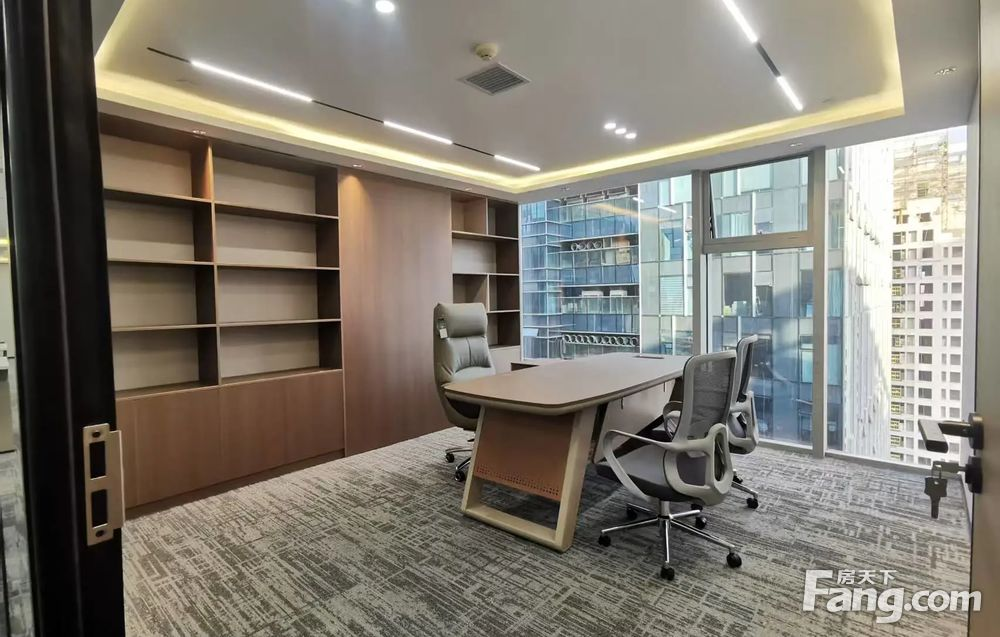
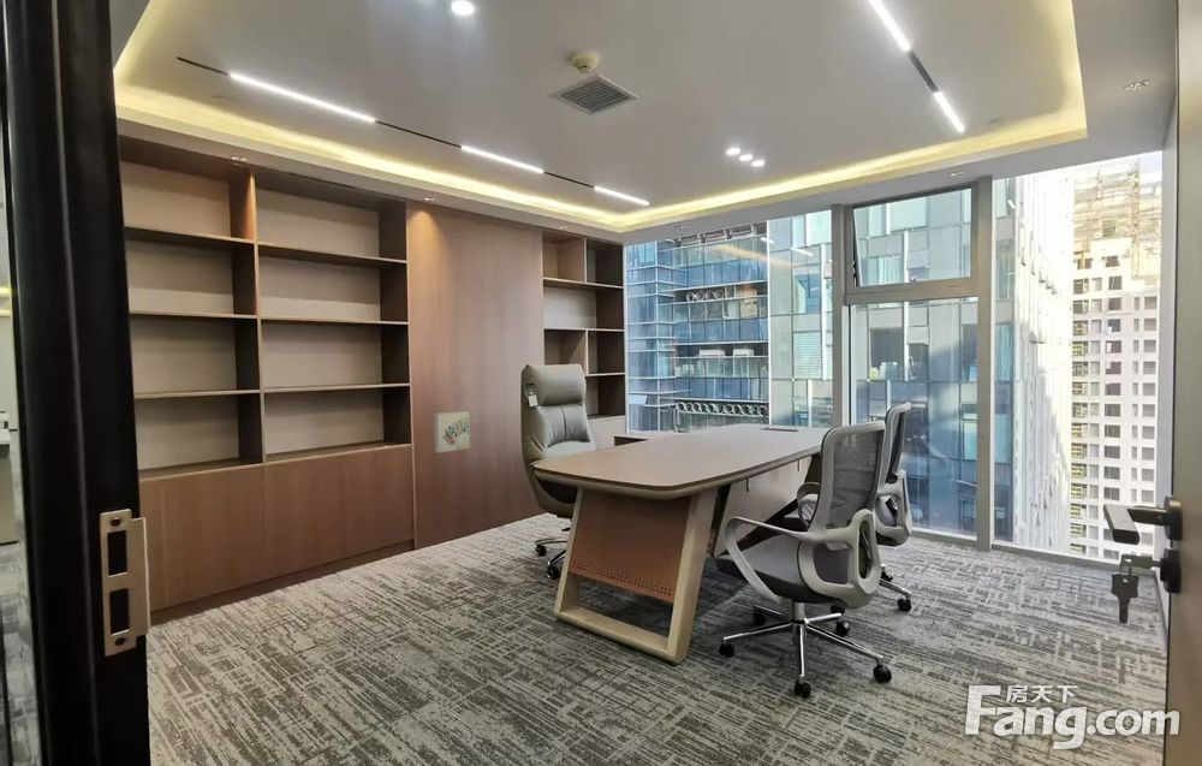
+ wall art [433,410,471,453]
